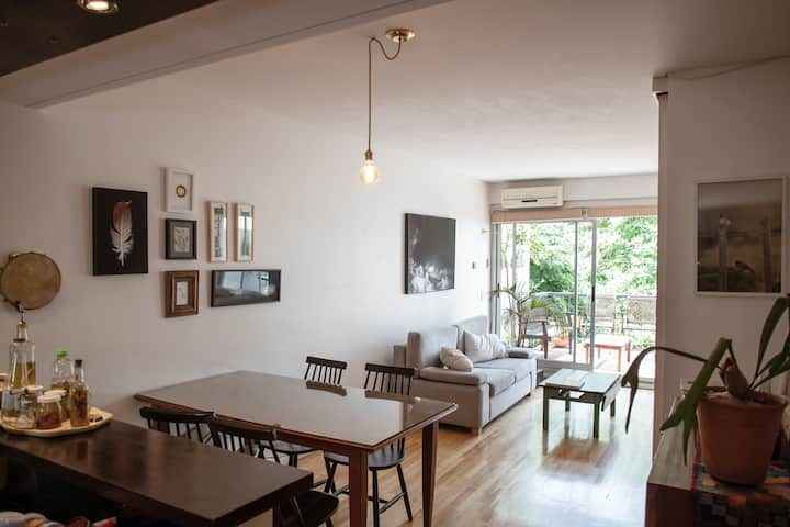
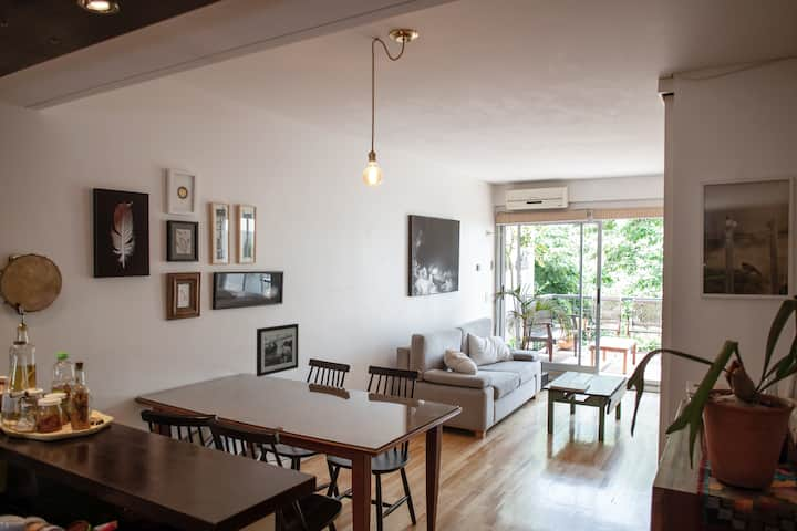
+ picture frame [256,323,300,377]
